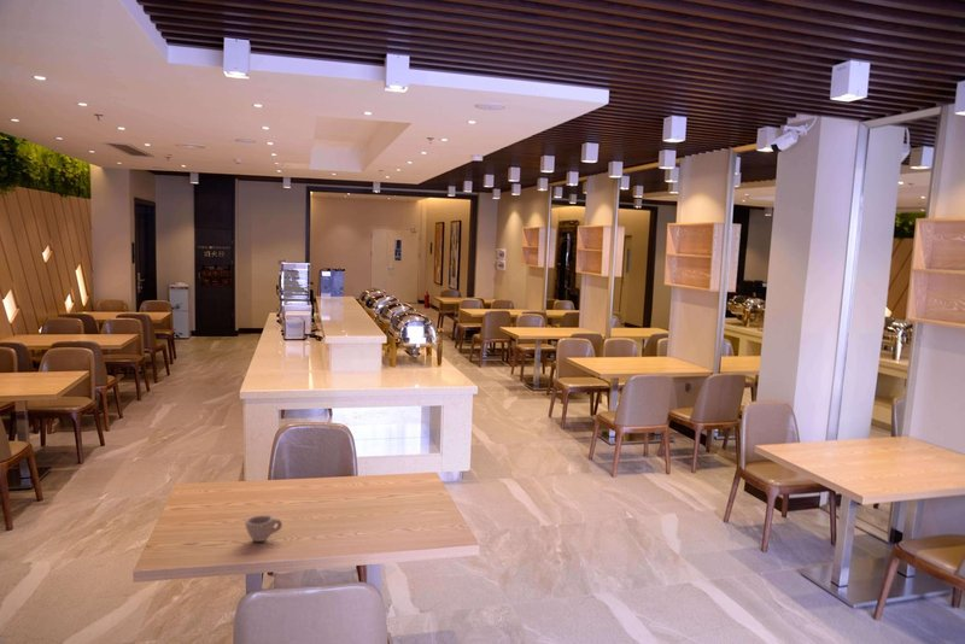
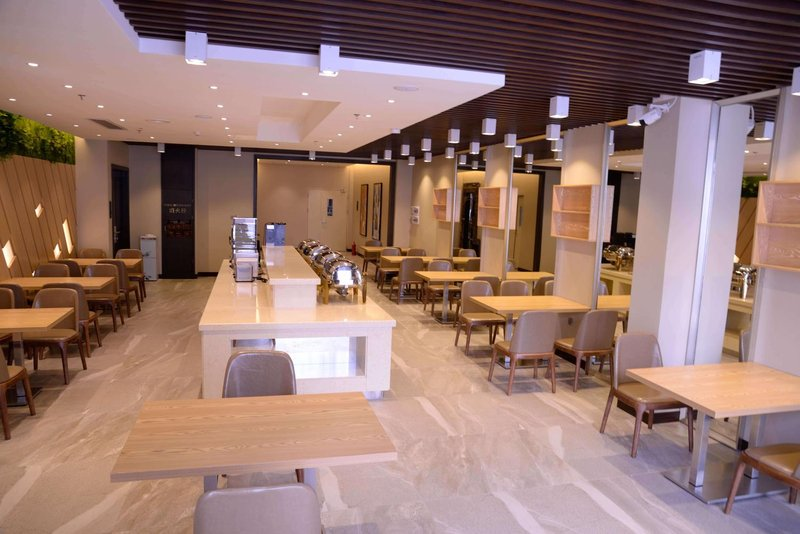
- cup [244,515,283,543]
